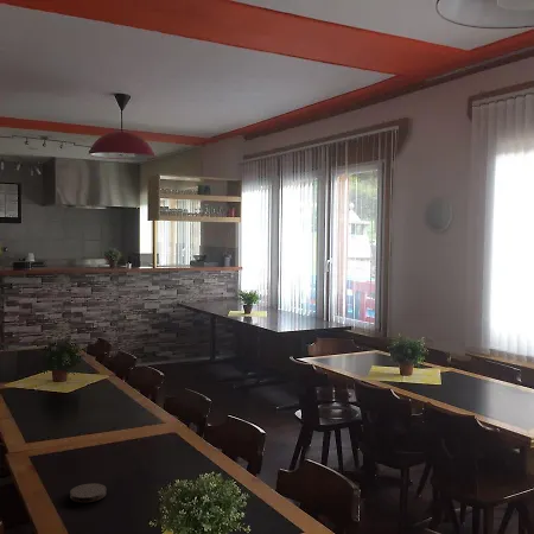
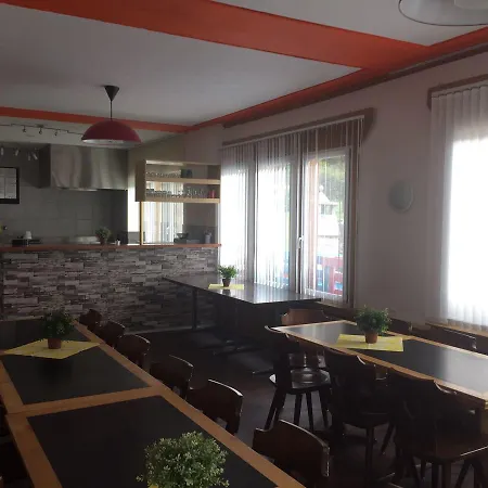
- coaster [69,482,107,504]
